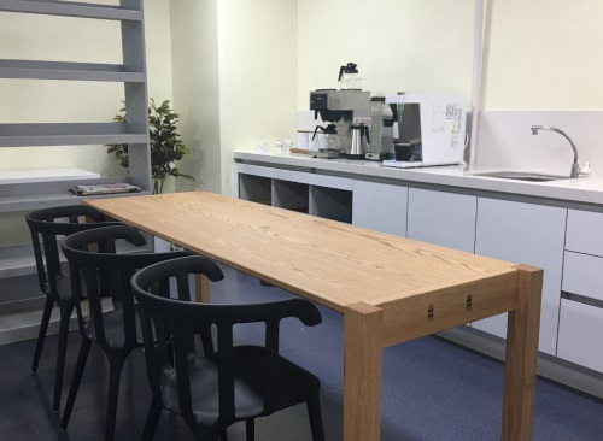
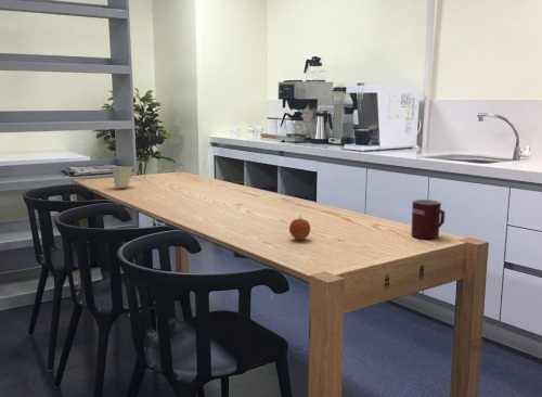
+ mug [410,198,446,240]
+ cup [109,165,134,189]
+ fruit [288,215,311,241]
